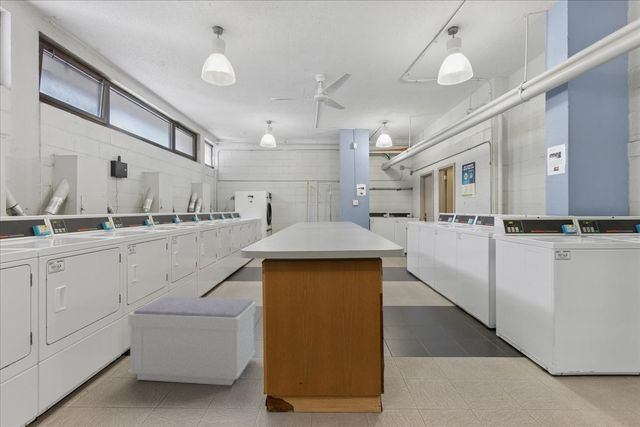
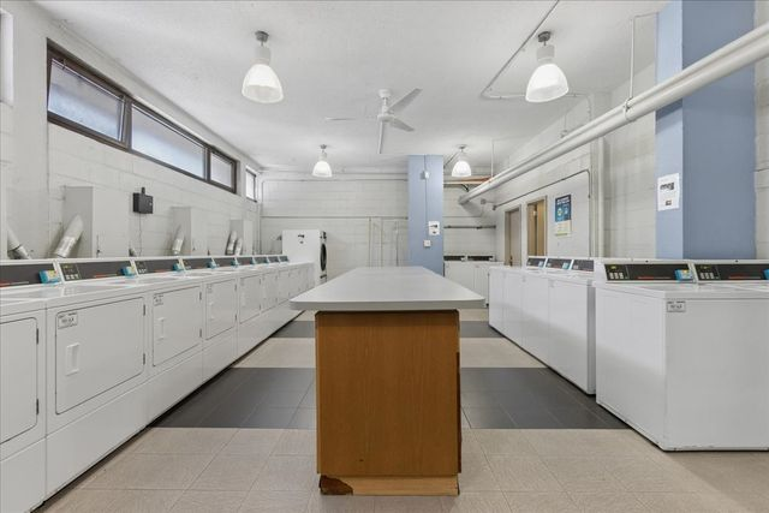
- bench [127,296,257,386]
